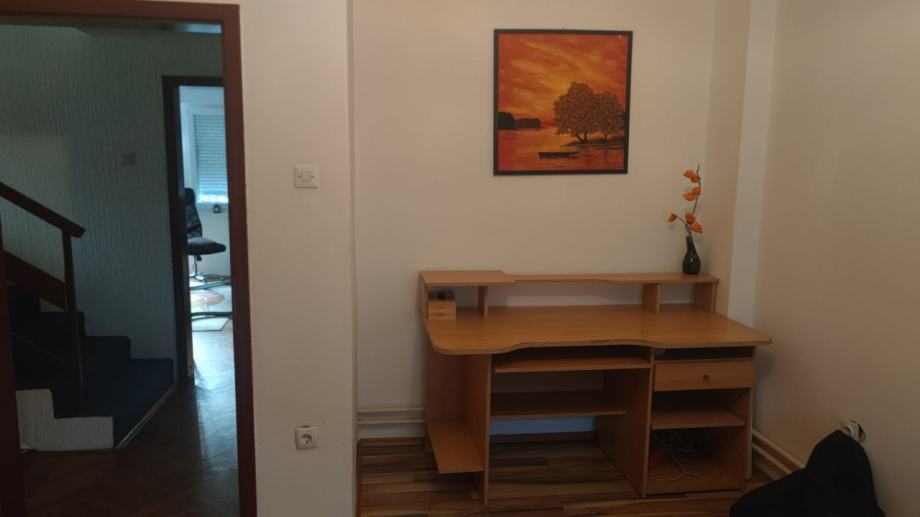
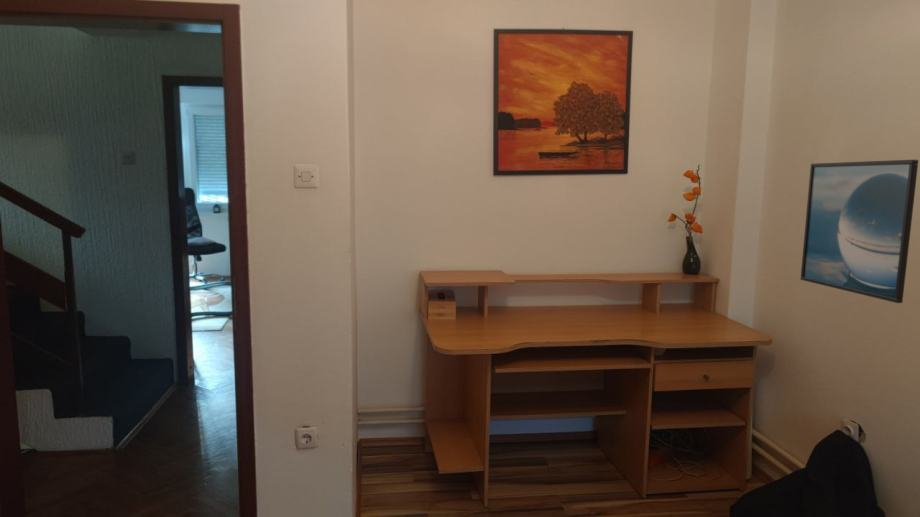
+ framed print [800,159,919,304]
